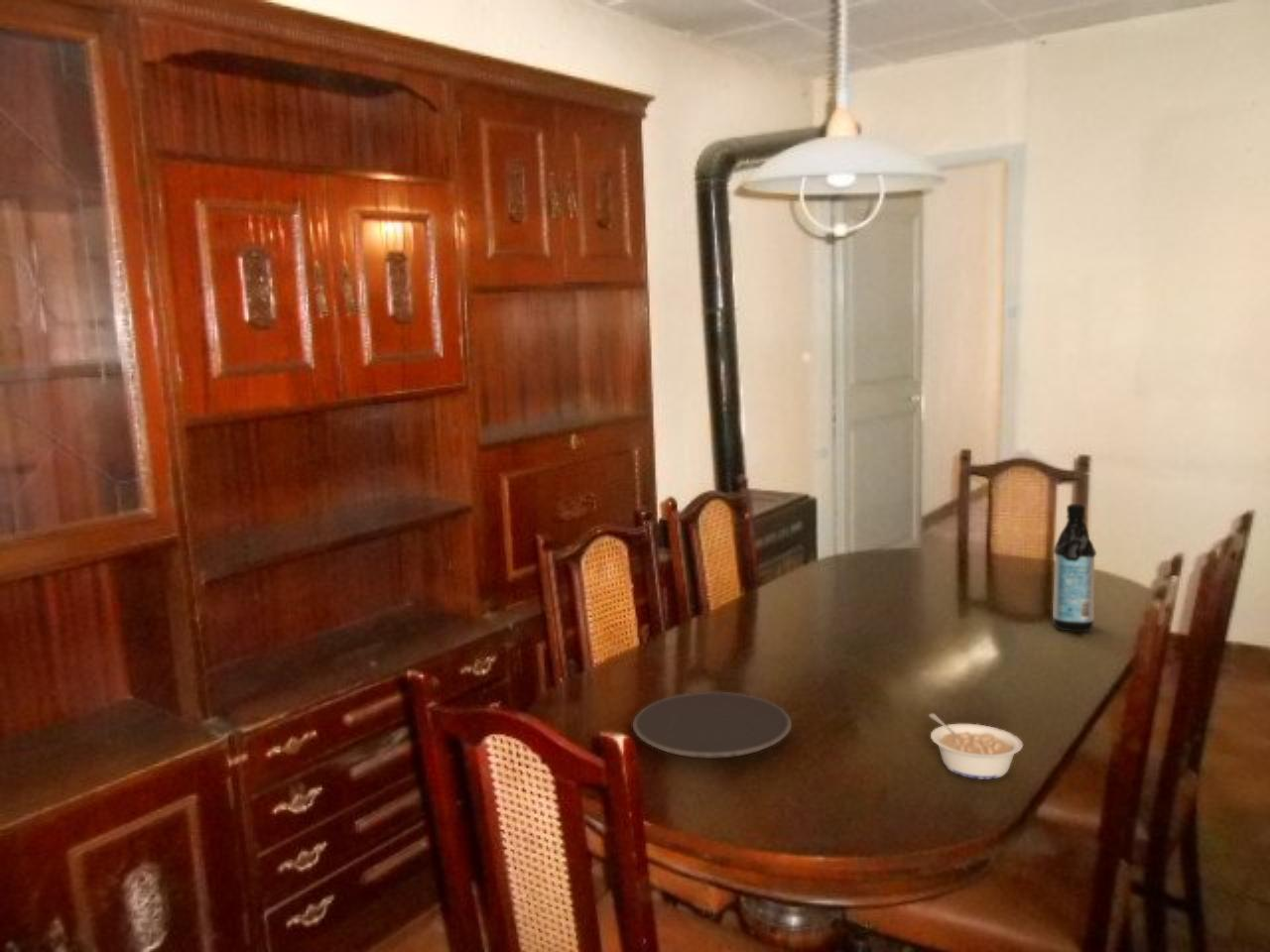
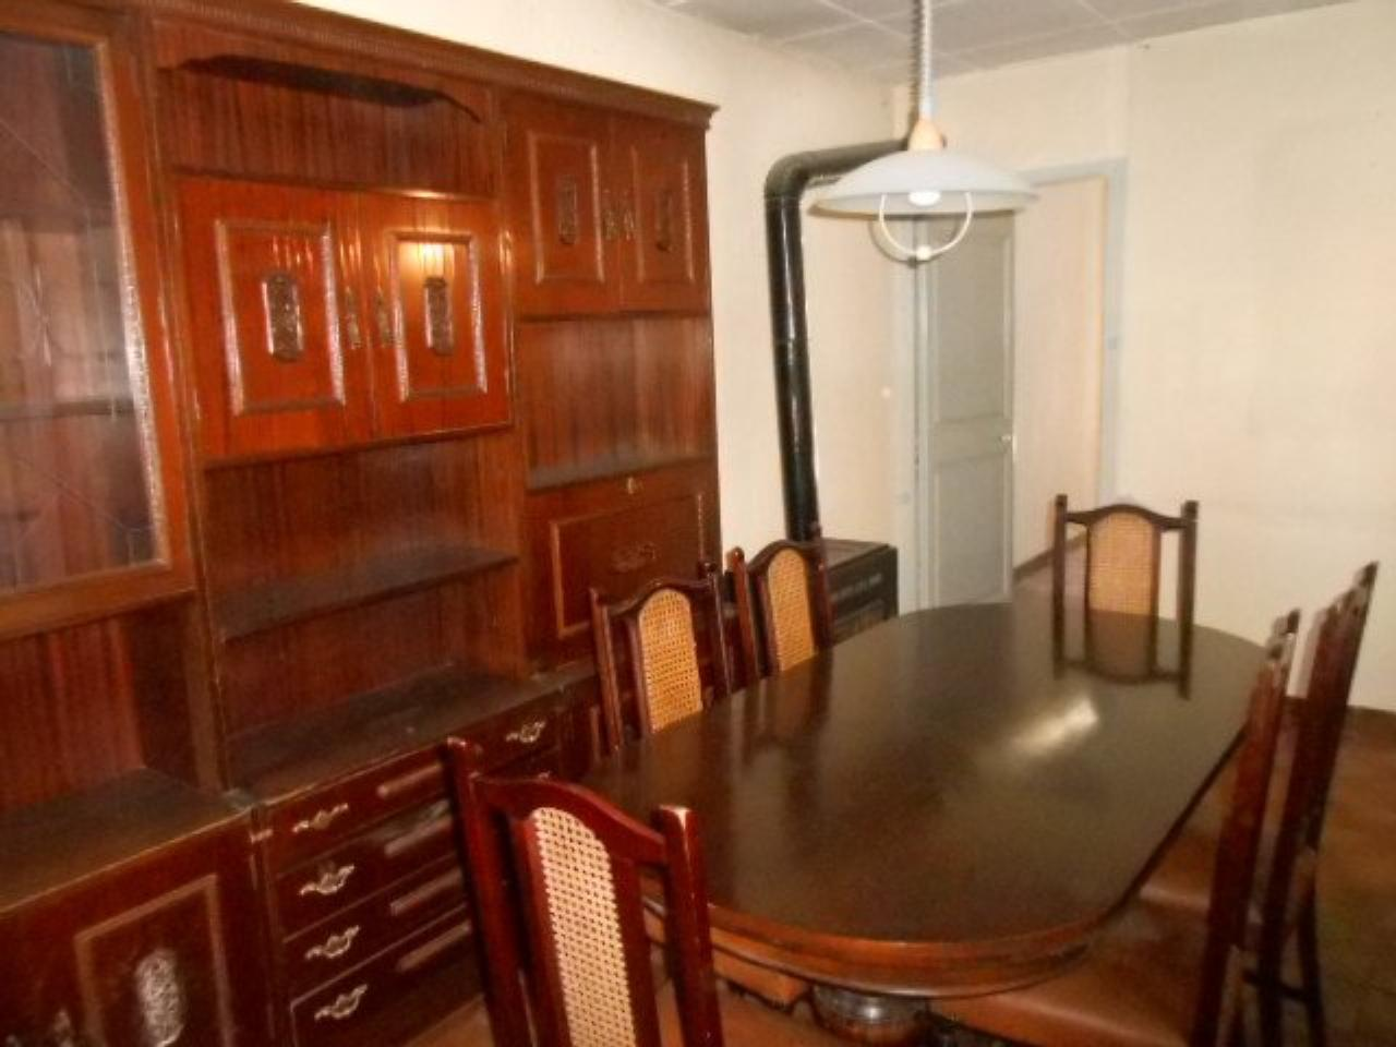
- legume [928,712,1024,780]
- plate [632,691,793,760]
- water bottle [1052,503,1097,633]
